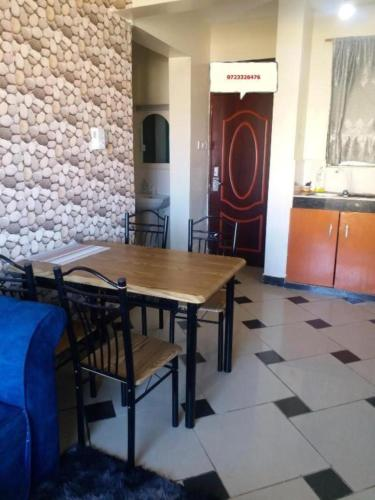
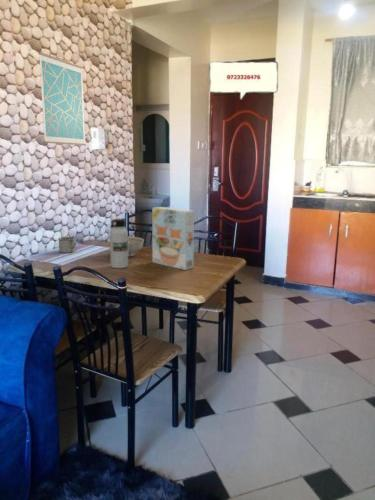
+ decorative bowl [107,236,145,258]
+ cereal box [151,206,195,271]
+ water bottle [109,218,129,269]
+ mug [57,236,77,254]
+ wall art [38,51,87,146]
